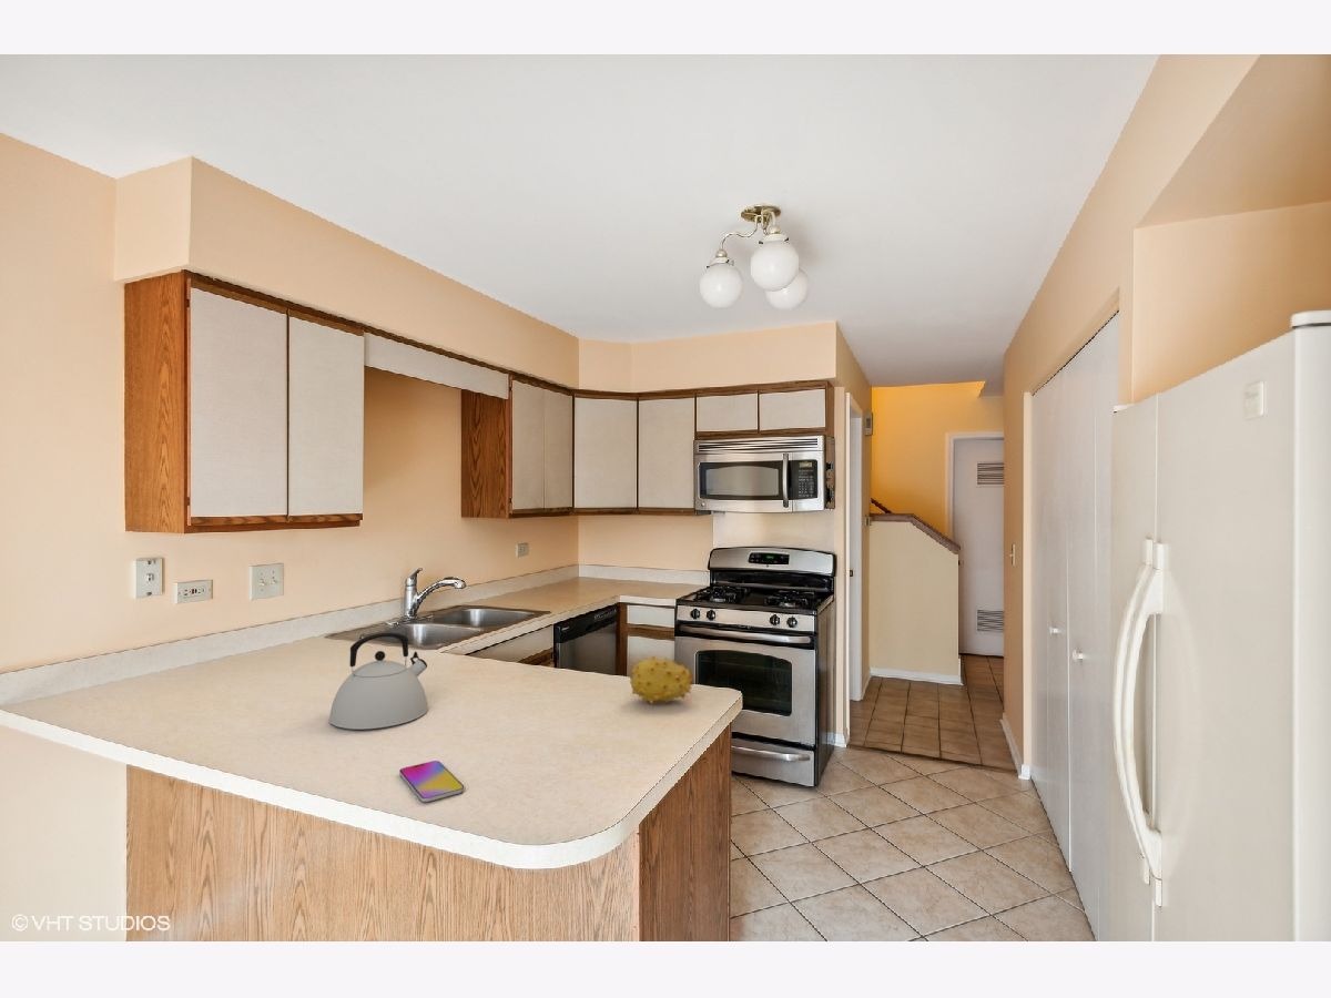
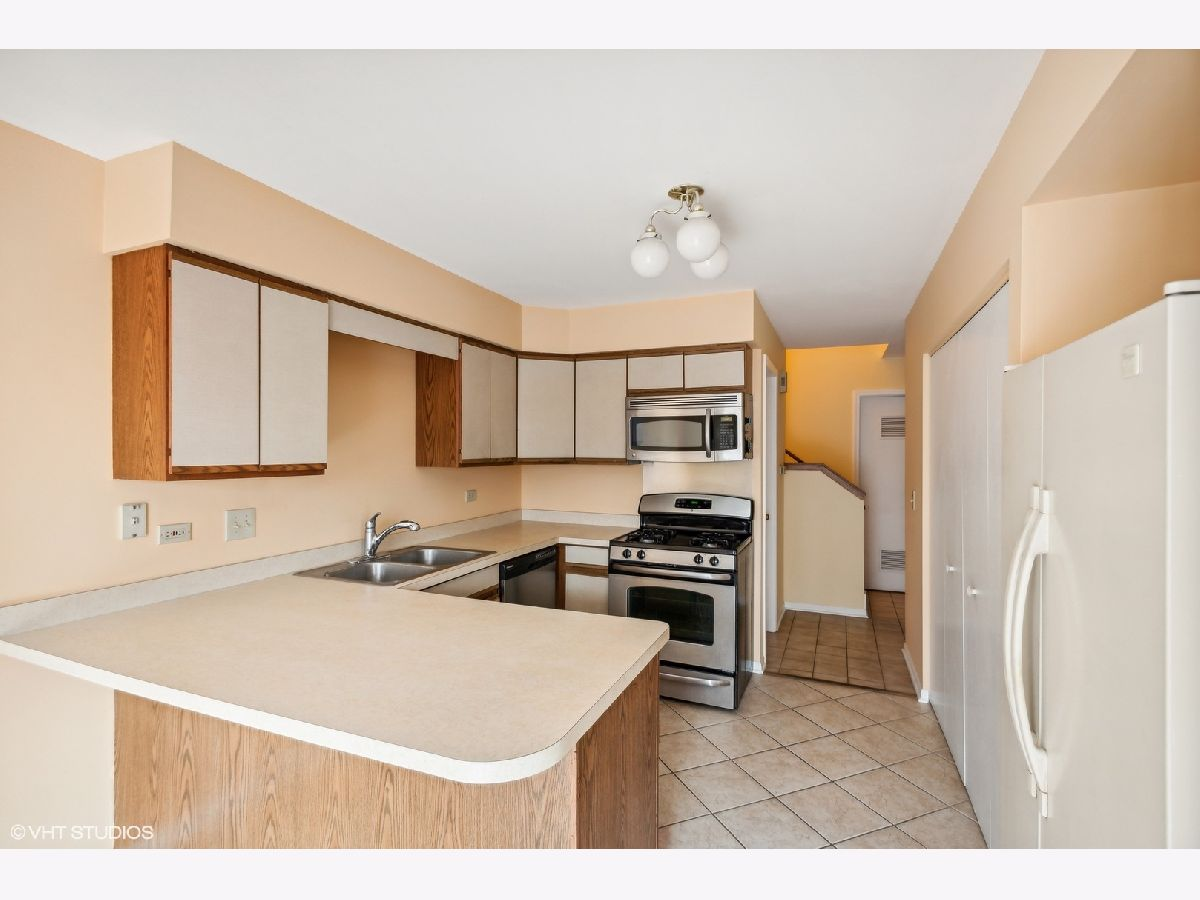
- kettle [328,632,429,731]
- smartphone [398,760,465,803]
- fruit [628,654,695,705]
